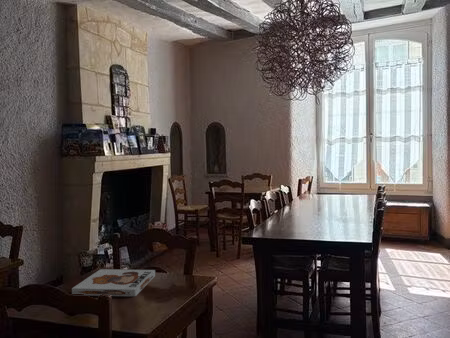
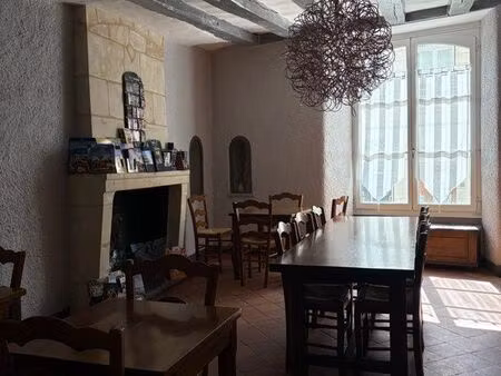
- board game [71,268,156,297]
